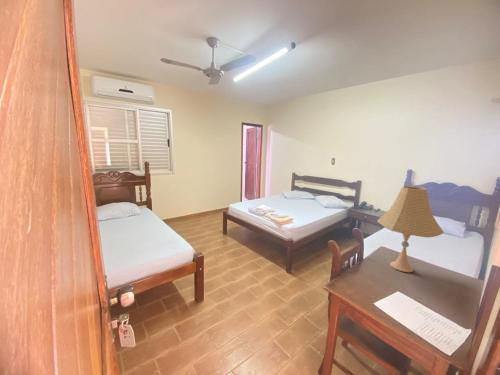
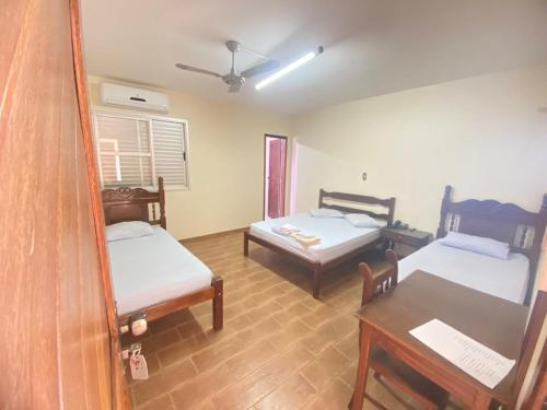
- desk lamp [376,185,445,273]
